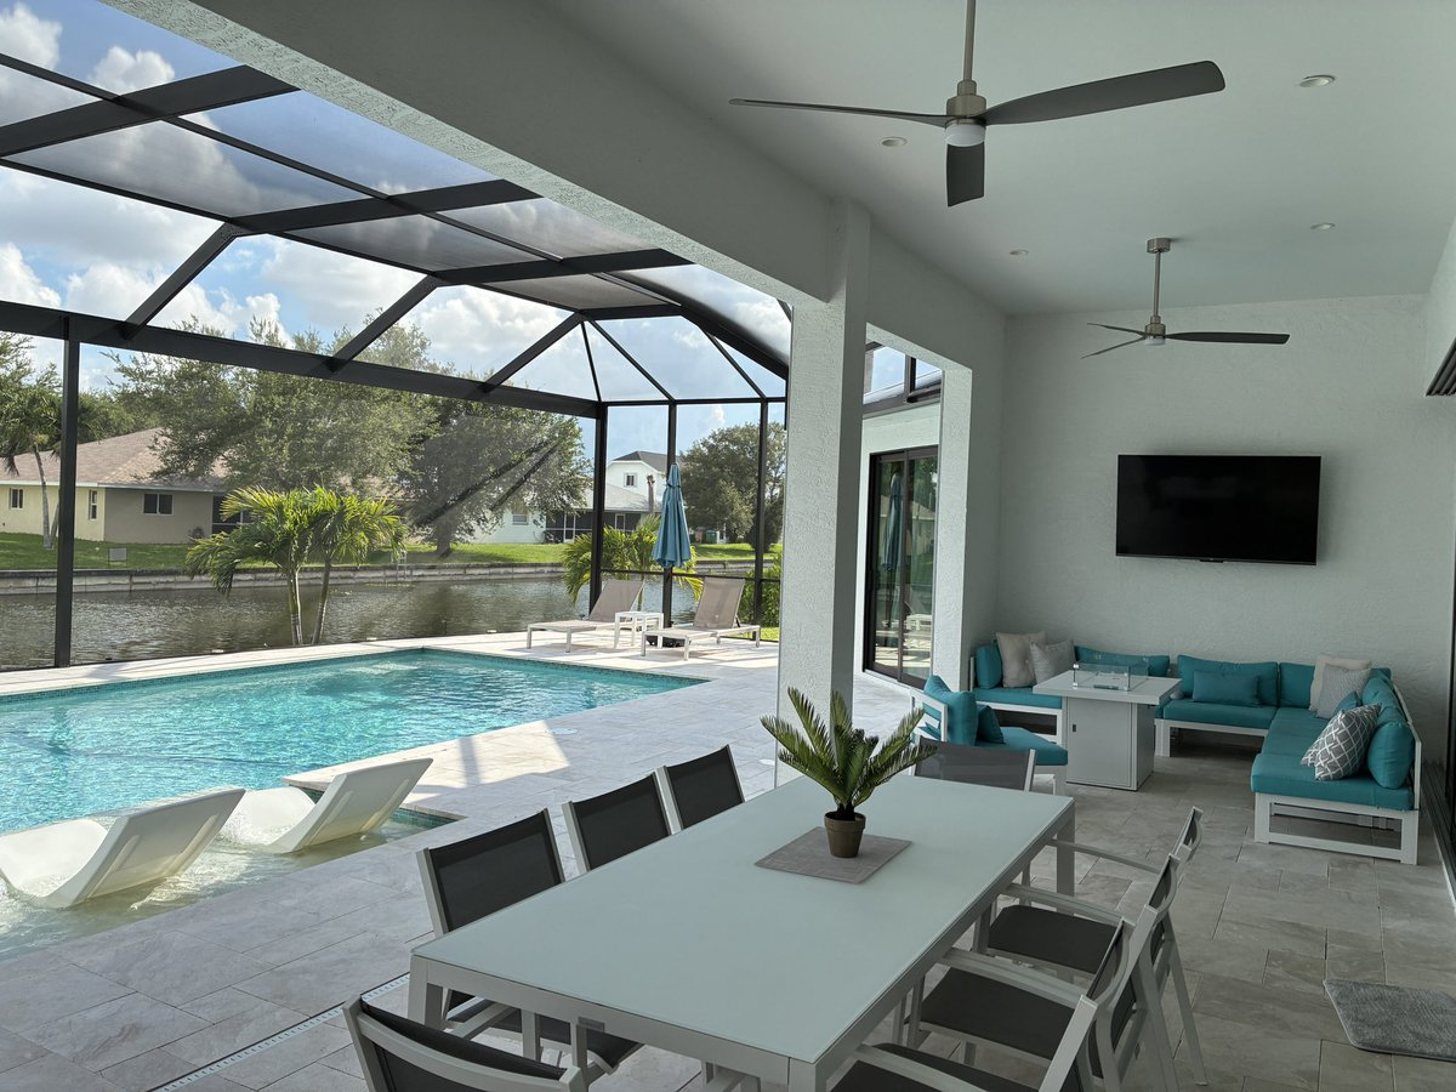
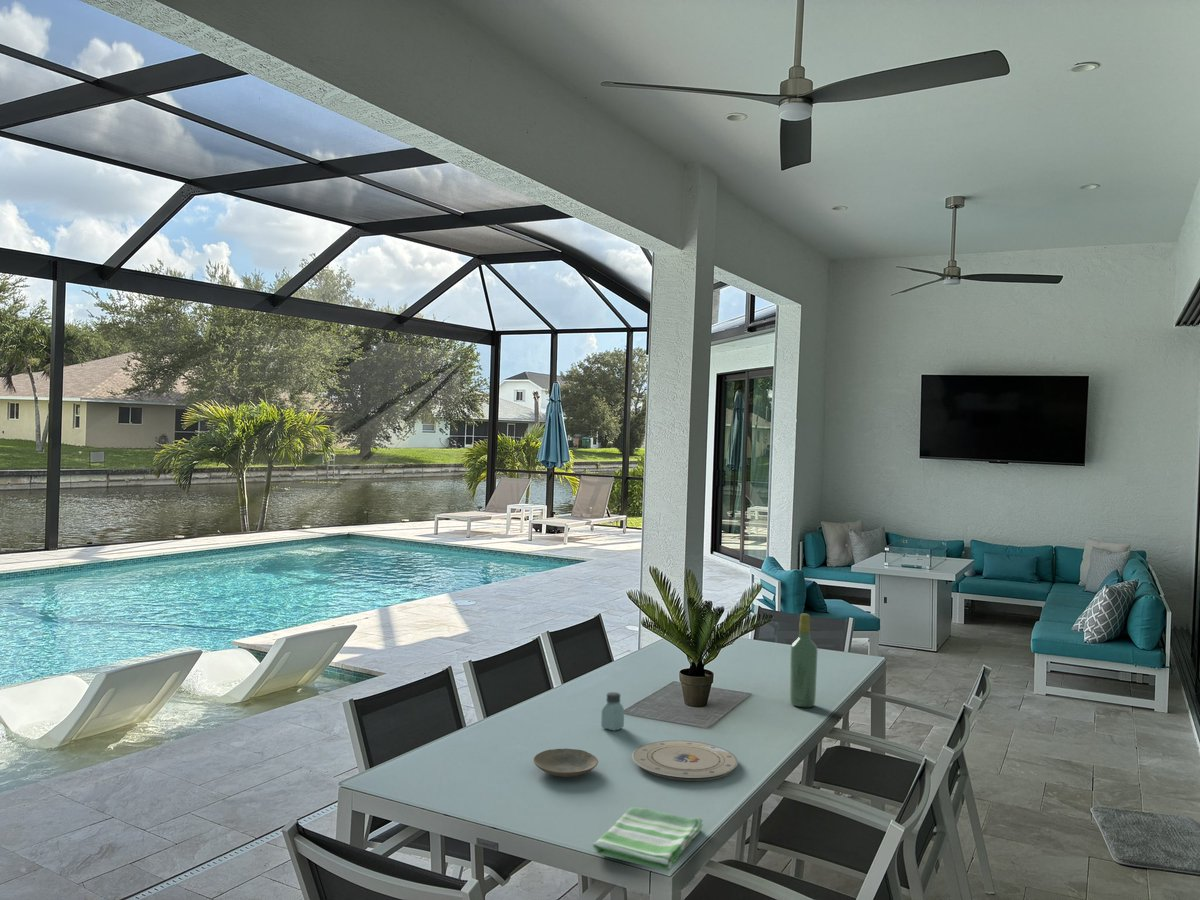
+ wine bottle [789,613,819,708]
+ plate [532,748,599,778]
+ plate [631,740,739,782]
+ saltshaker [600,691,625,732]
+ dish towel [591,806,704,872]
